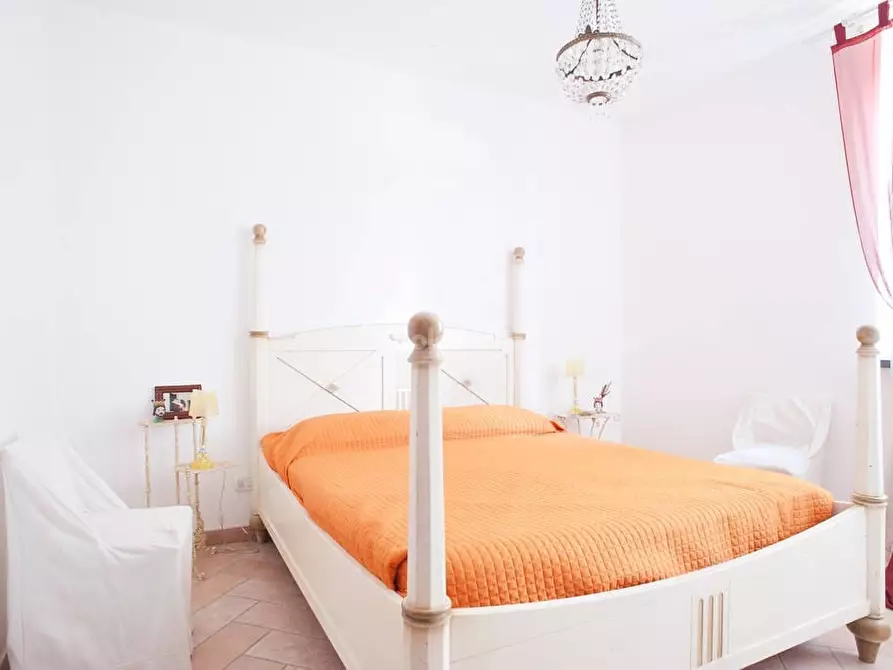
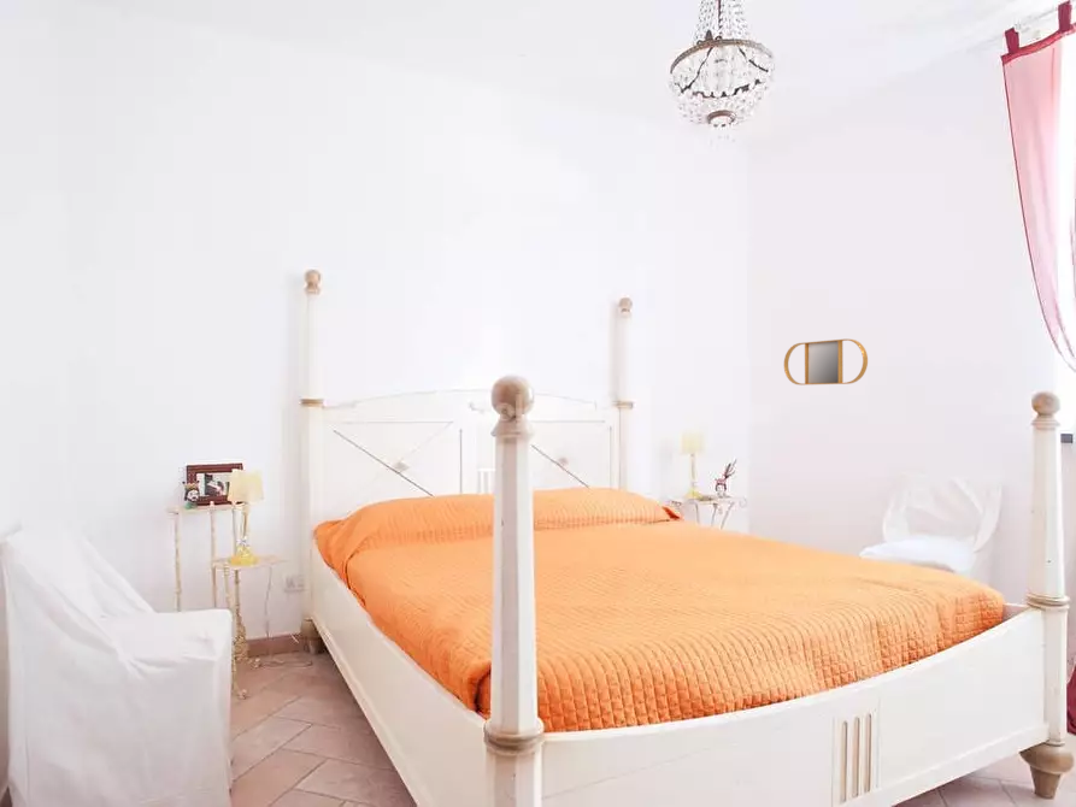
+ home mirror [783,338,869,385]
